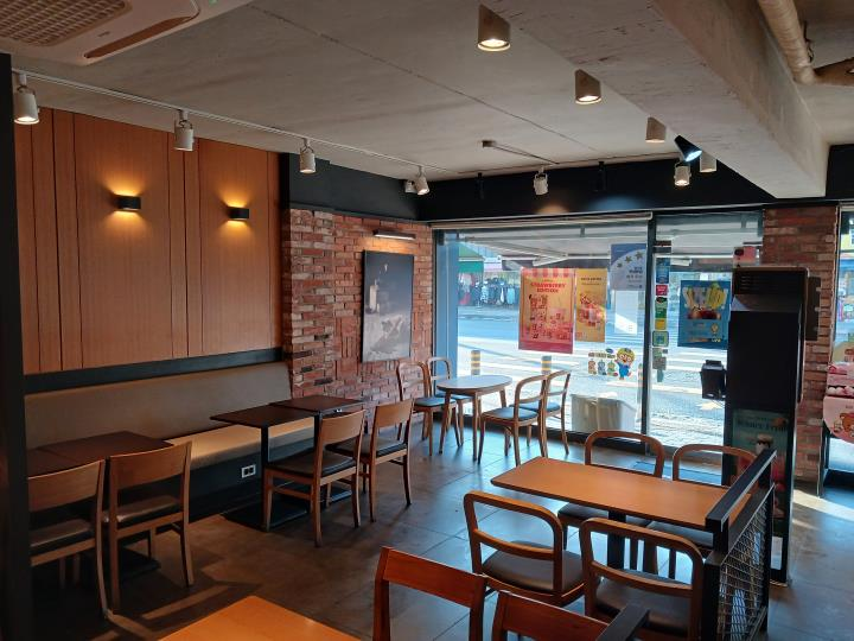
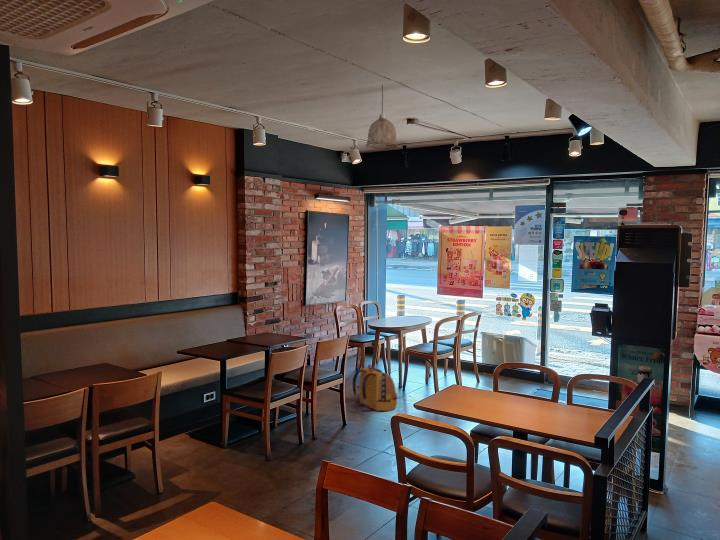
+ pendant lamp [365,84,399,150]
+ backpack [351,364,398,412]
